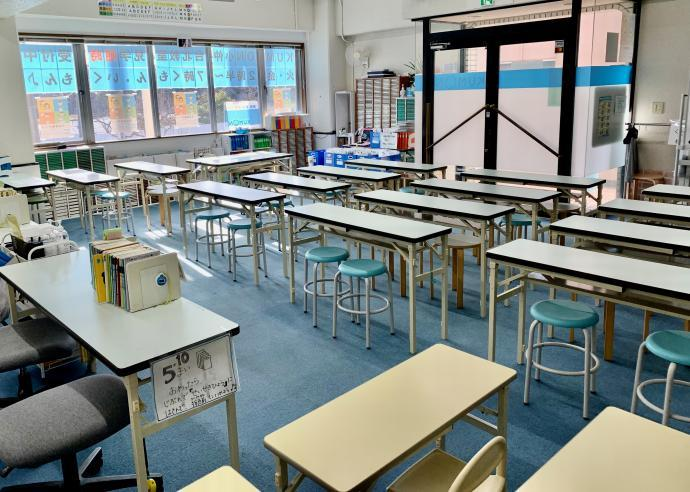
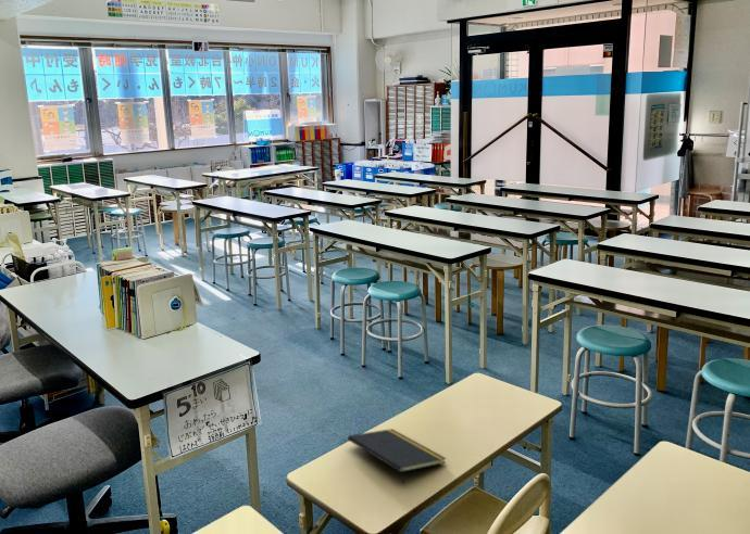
+ notepad [347,428,447,485]
